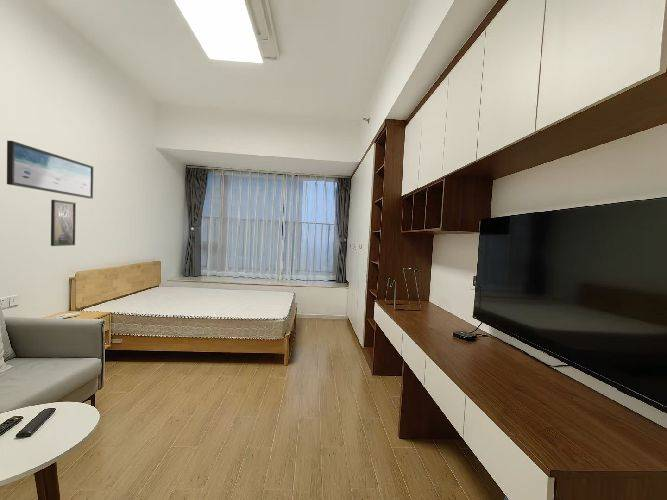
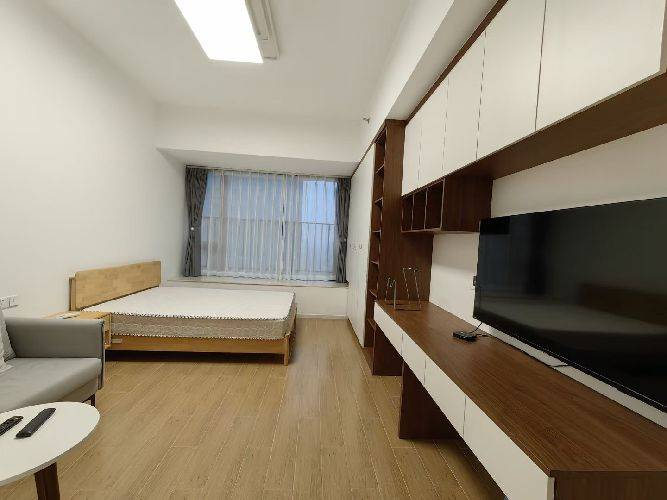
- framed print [50,199,77,247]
- wall art [6,140,94,200]
